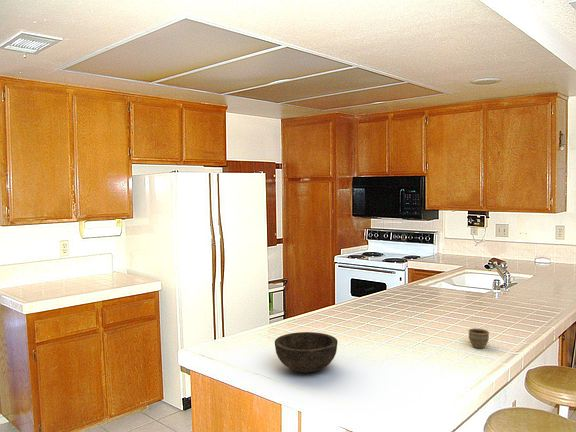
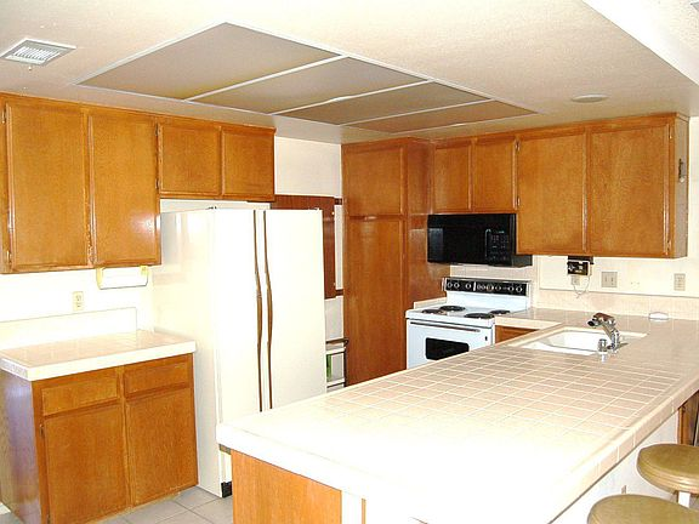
- bowl [274,331,339,374]
- cup [467,327,490,349]
